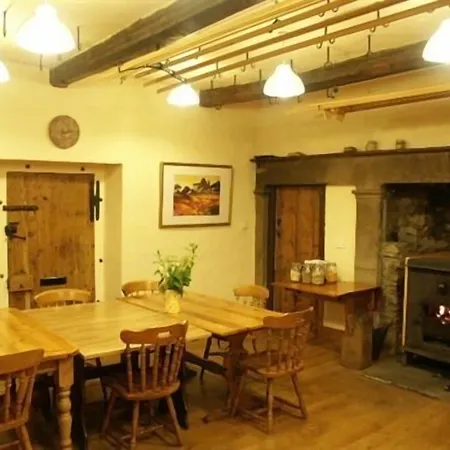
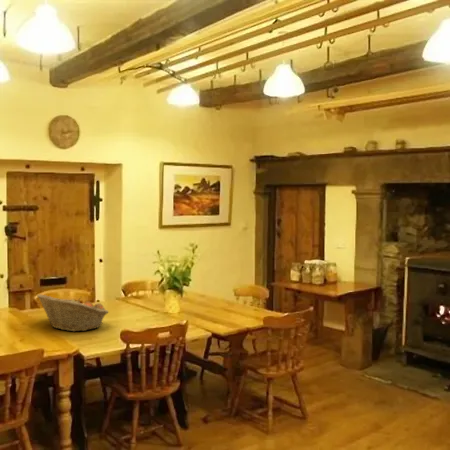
+ fruit basket [36,293,110,332]
